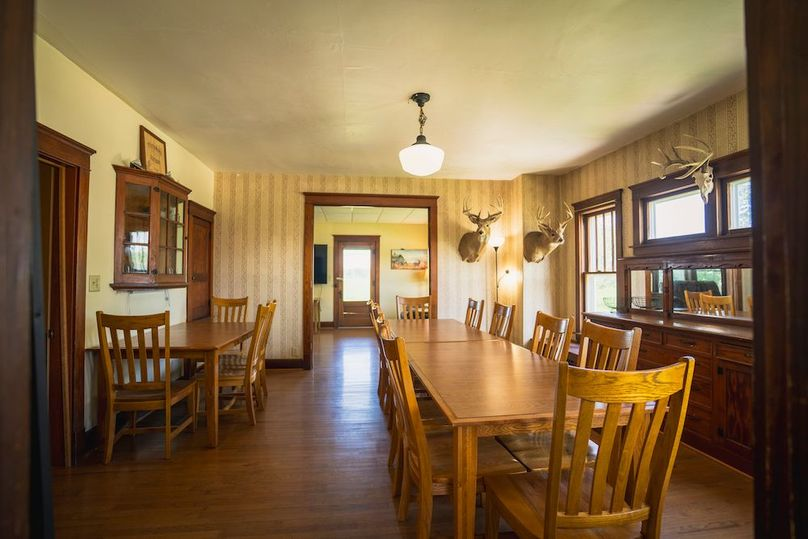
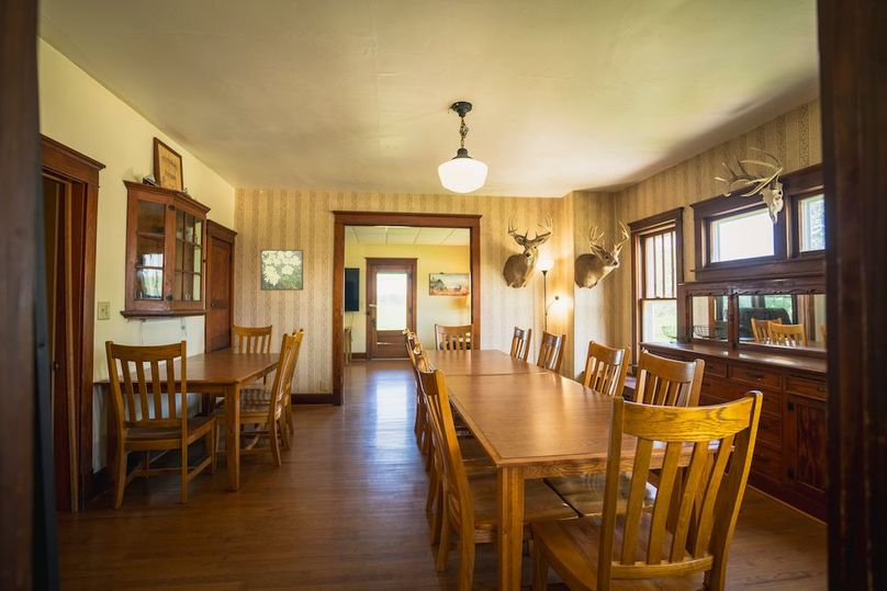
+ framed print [259,249,304,292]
